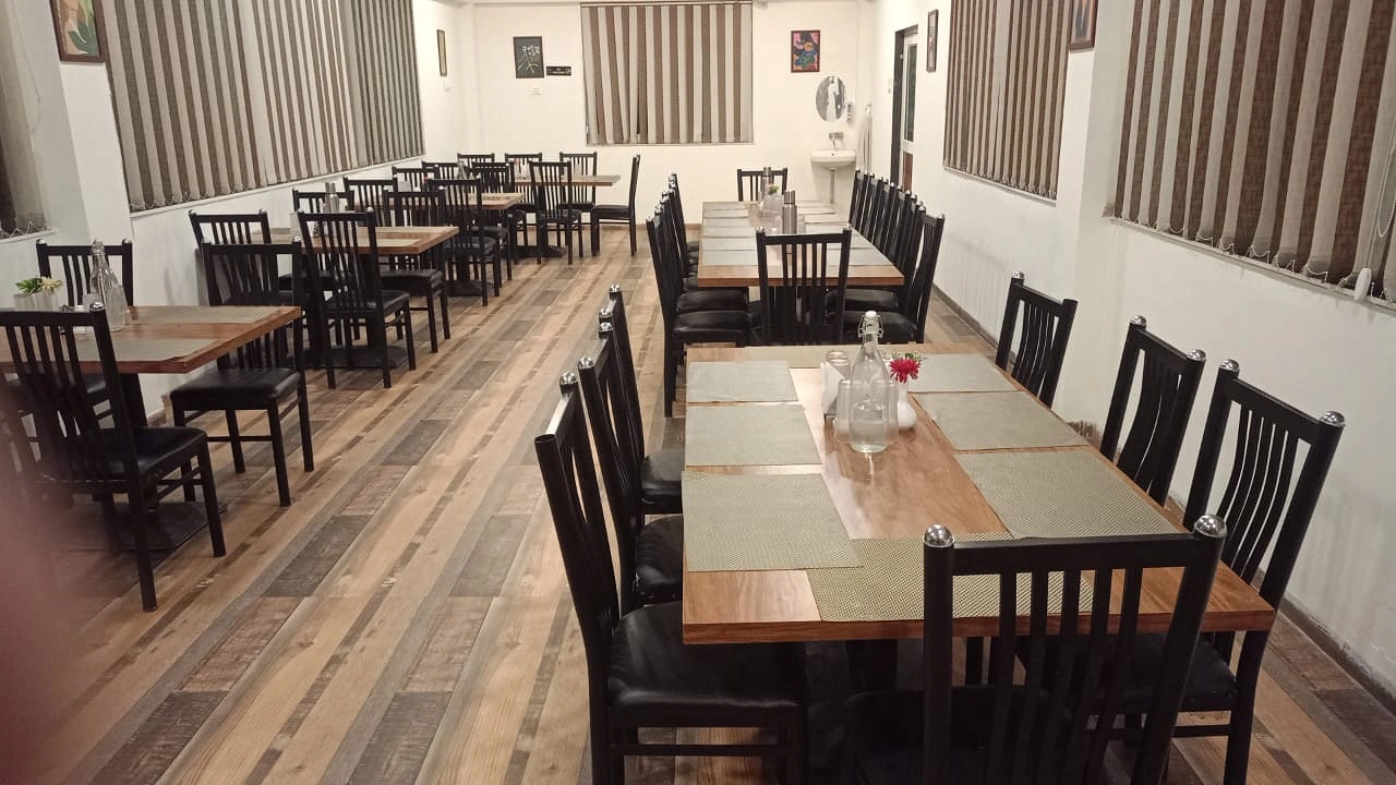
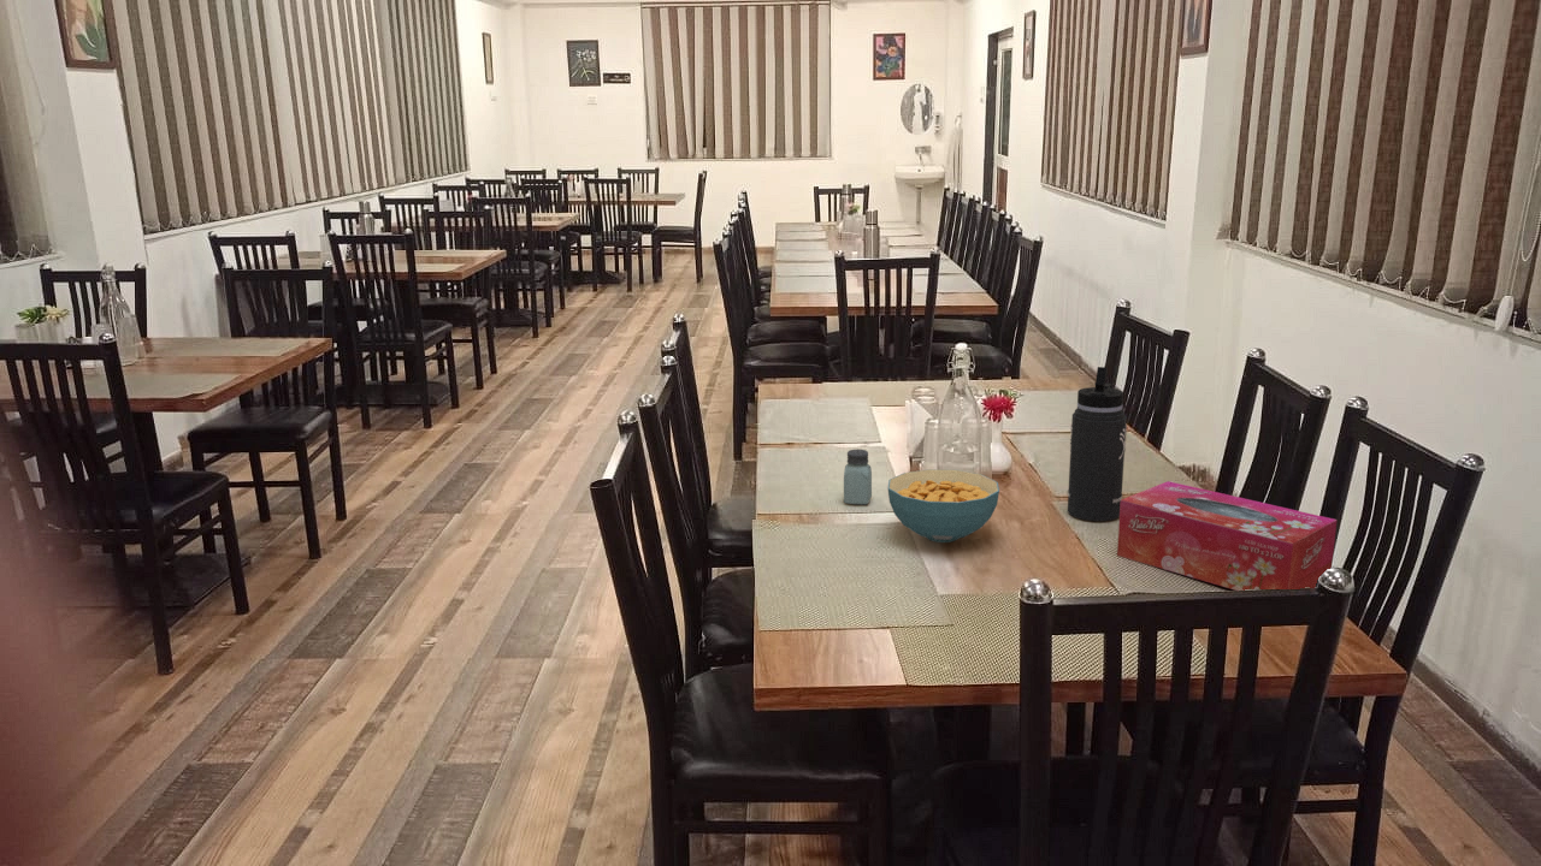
+ cereal bowl [887,468,1000,544]
+ saltshaker [843,449,873,505]
+ thermos bottle [1067,366,1128,522]
+ tissue box [1116,480,1339,592]
